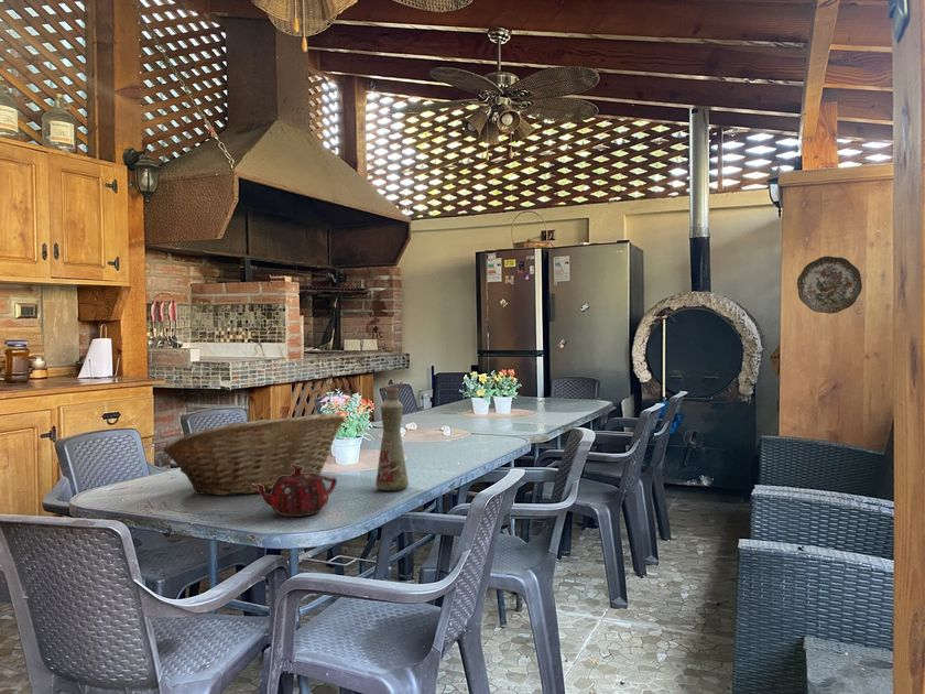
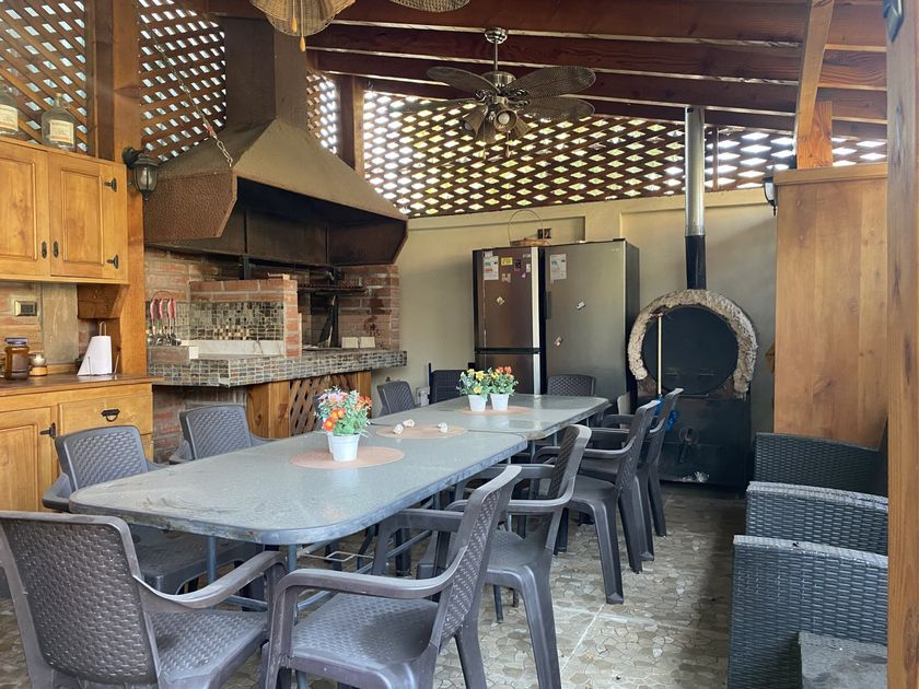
- teapot [252,464,338,518]
- bottle [374,384,410,491]
- decorative plate [796,256,863,315]
- fruit basket [162,411,346,497]
